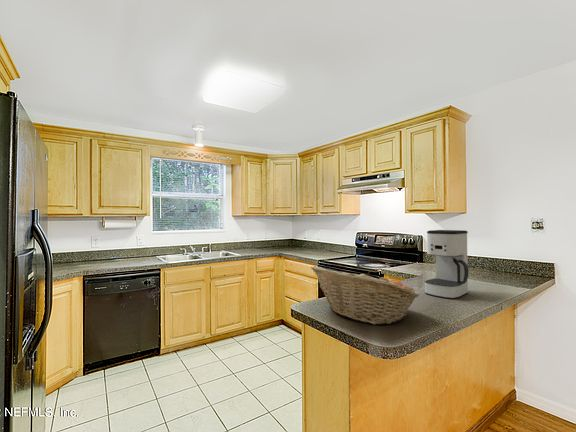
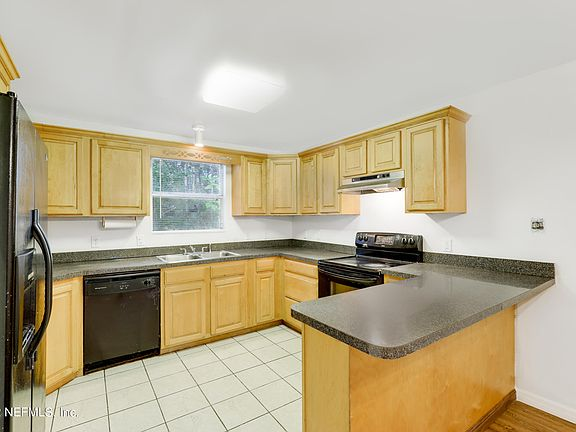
- fruit basket [310,265,420,326]
- coffee maker [424,229,470,300]
